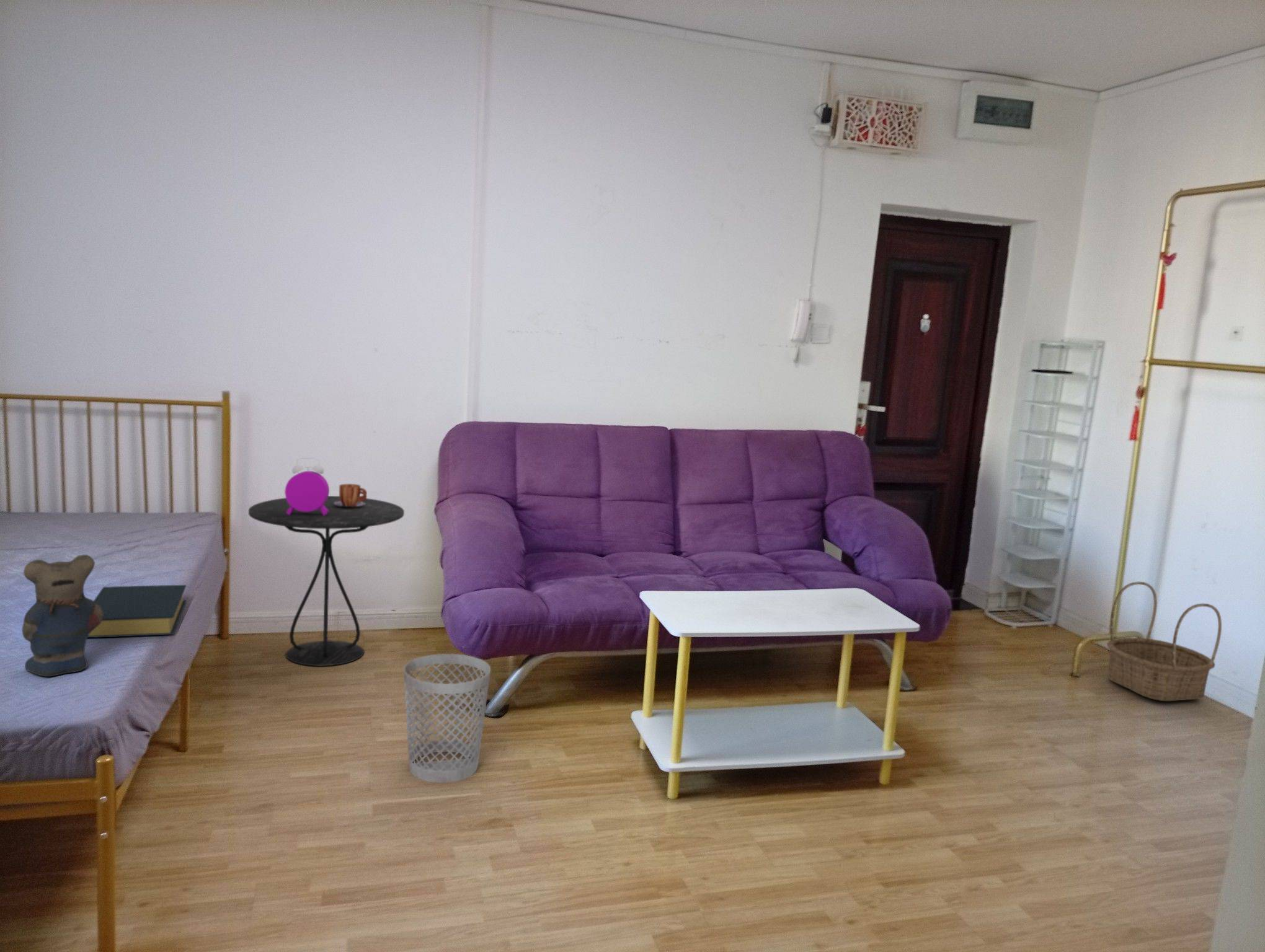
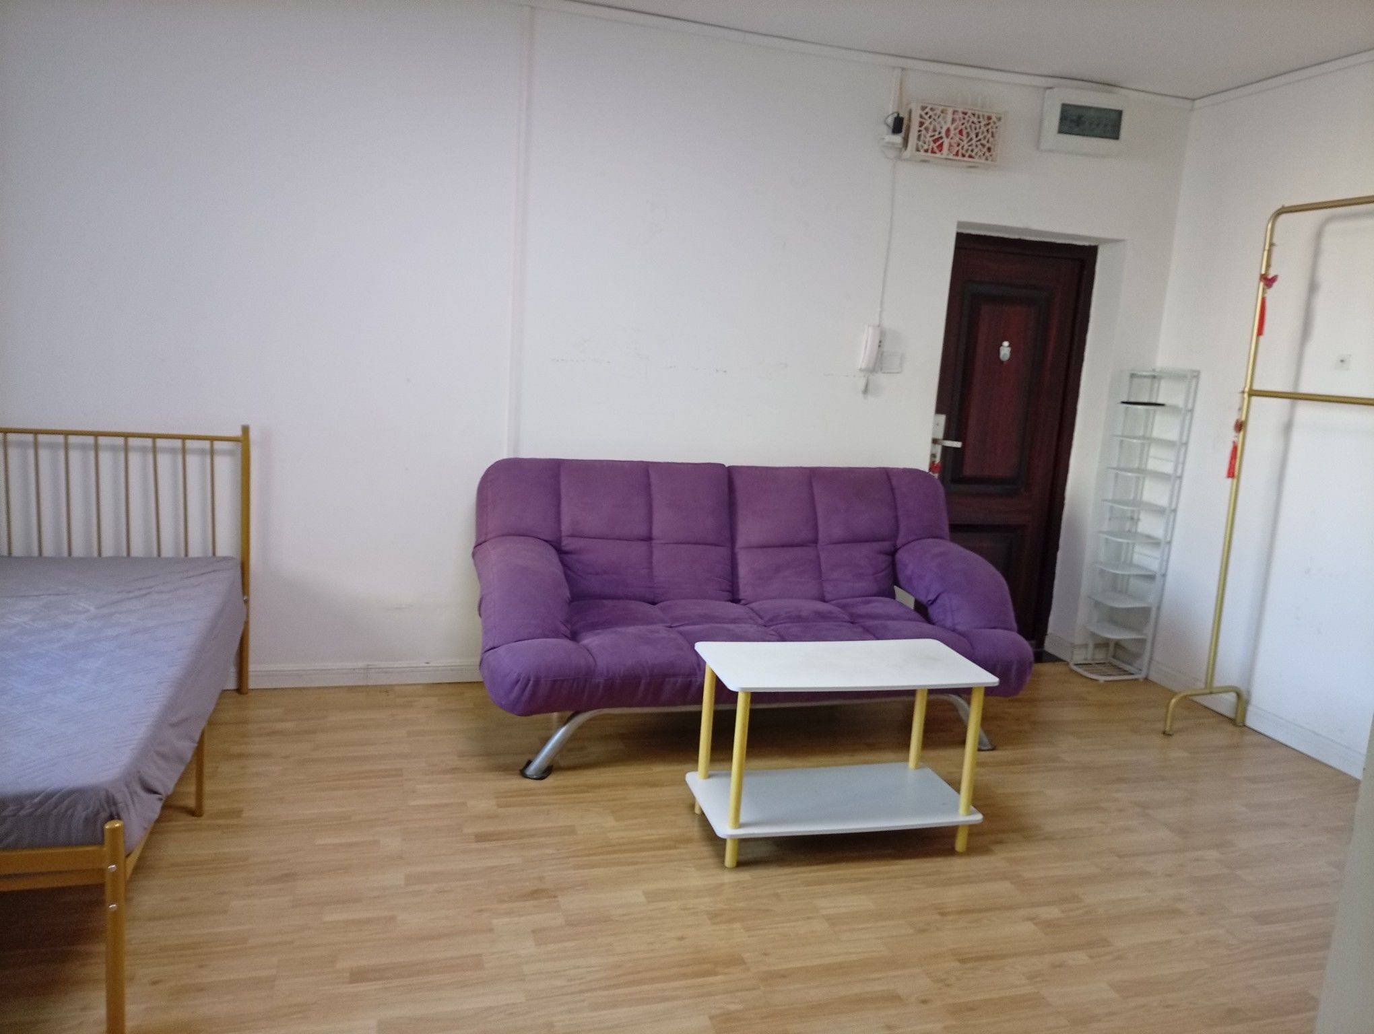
- wastebasket [403,653,491,783]
- side table [248,495,405,667]
- alarm clock [284,457,330,515]
- teddy bear [21,554,103,677]
- mug [334,483,368,508]
- basket [1106,581,1222,702]
- hardback book [87,584,187,638]
